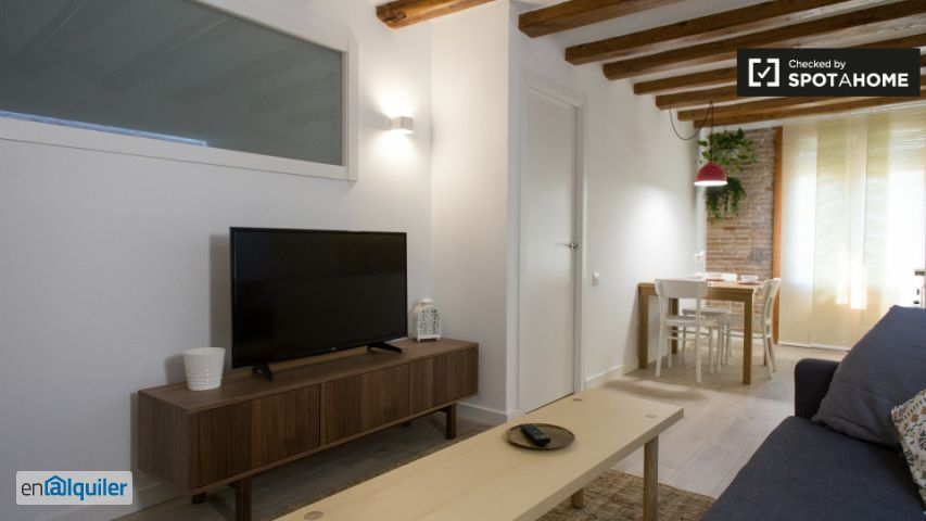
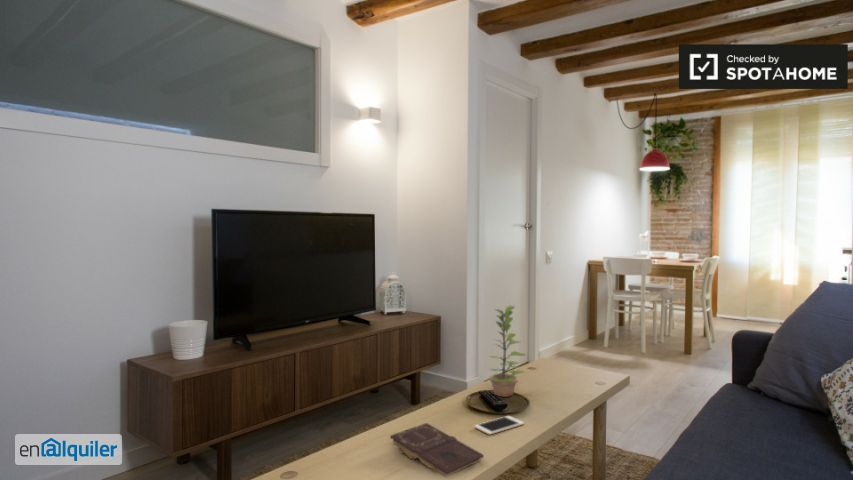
+ cell phone [473,415,525,436]
+ plant [487,305,527,398]
+ book [389,422,485,478]
